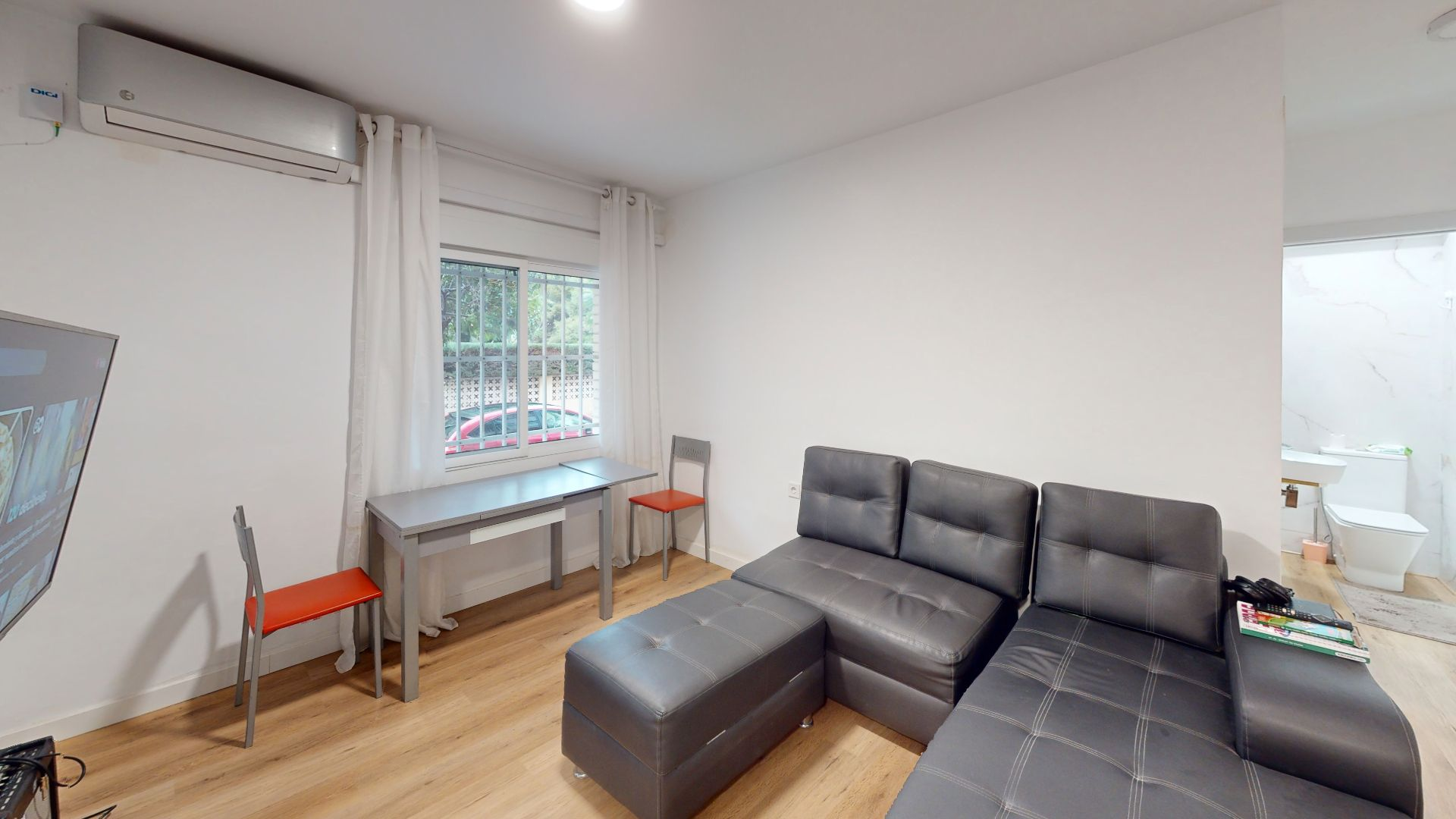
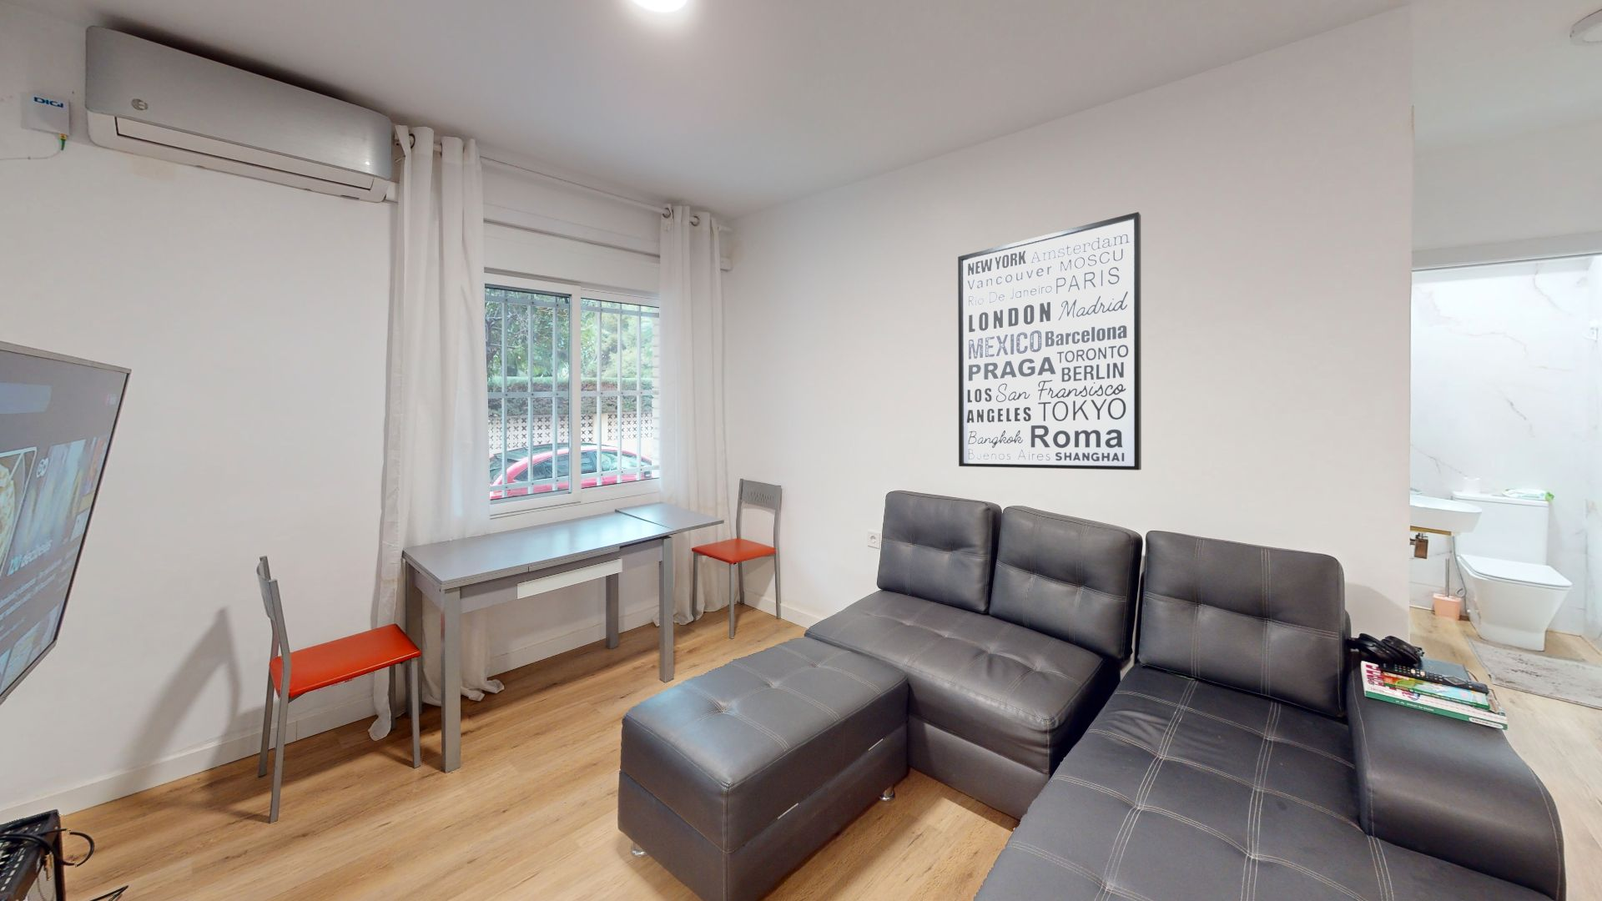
+ wall art [957,211,1142,471]
